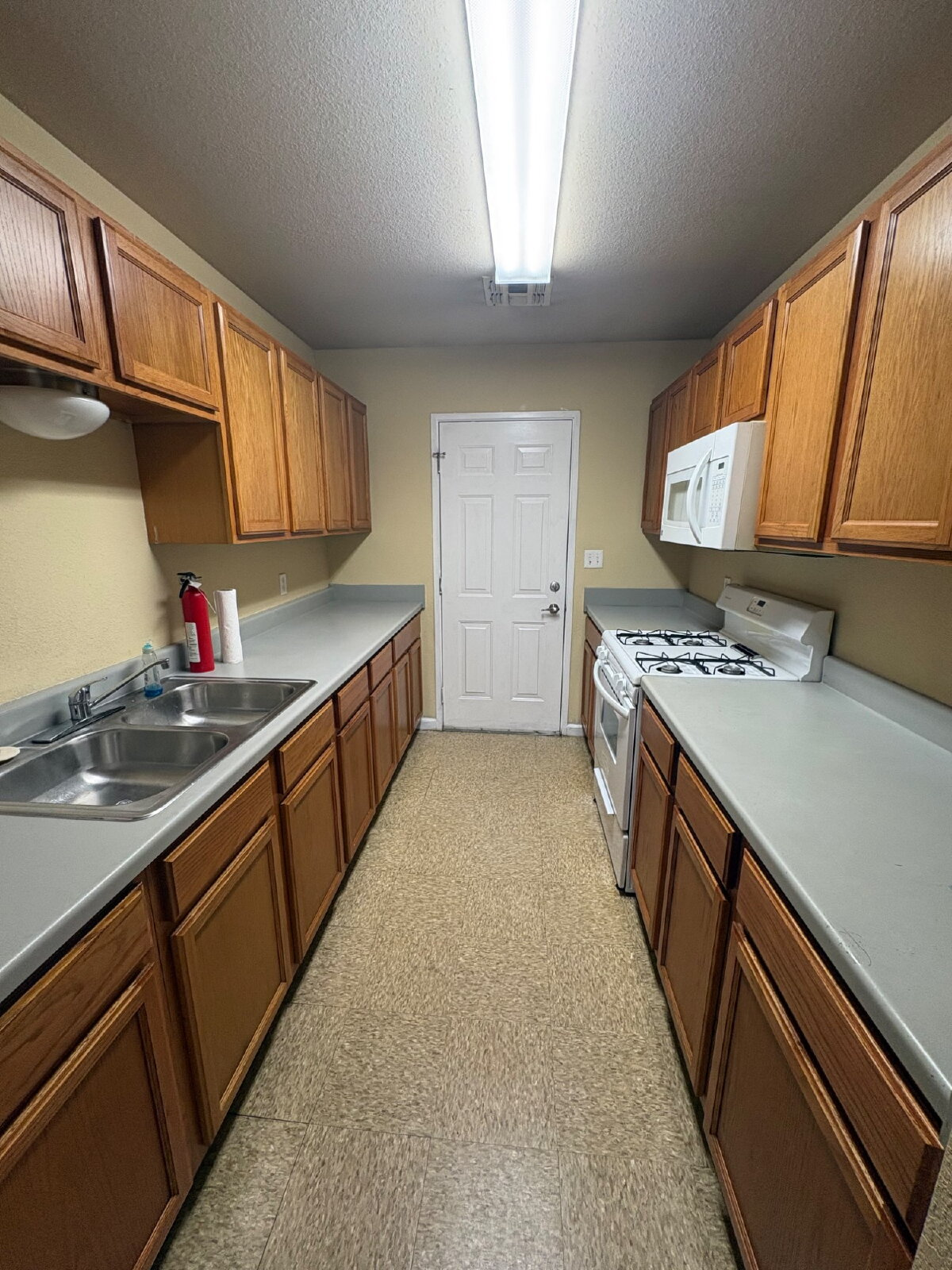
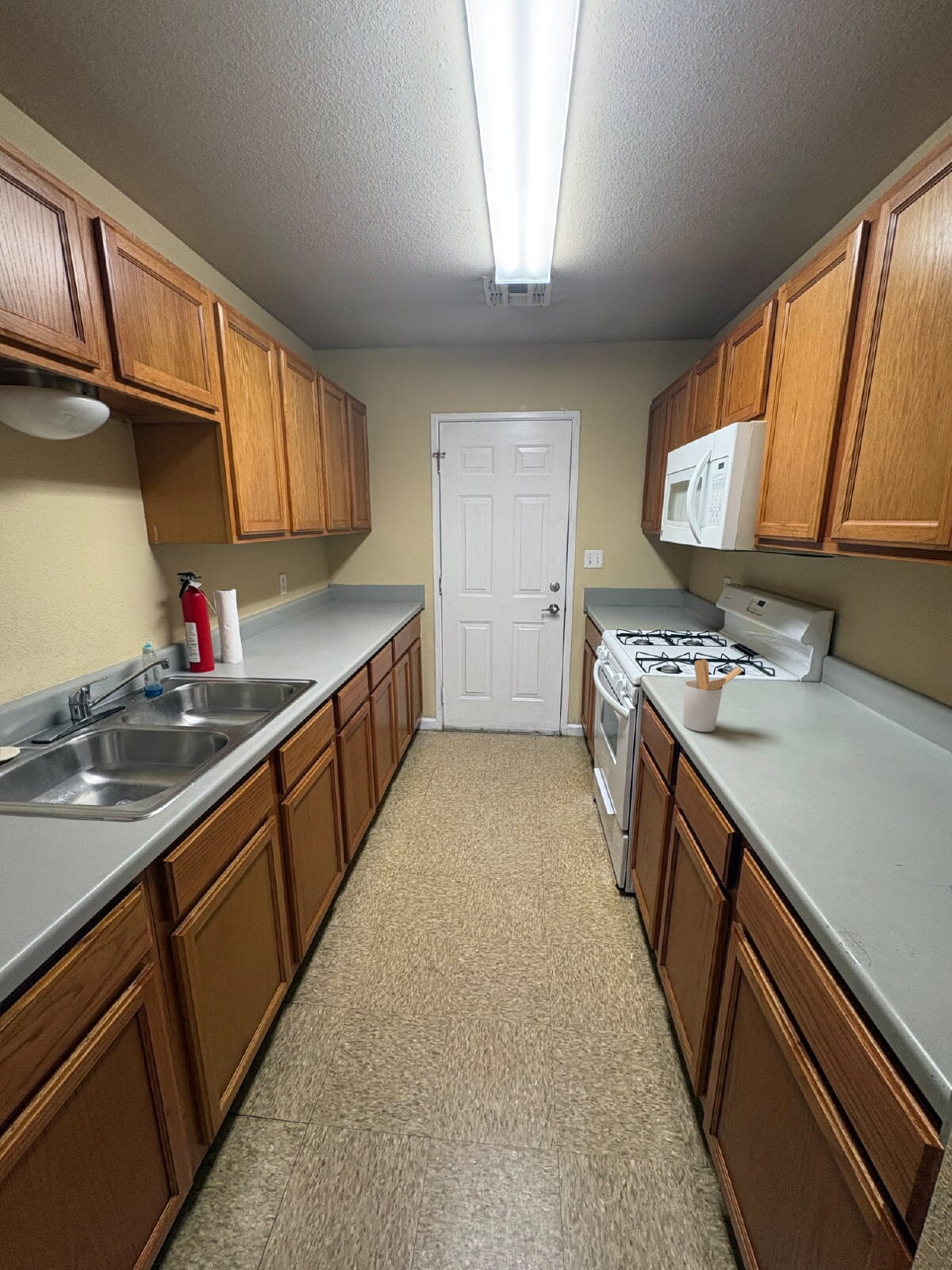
+ utensil holder [682,659,743,733]
